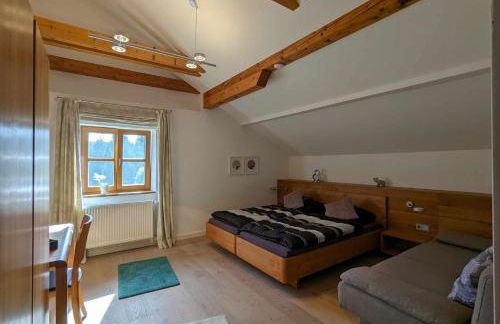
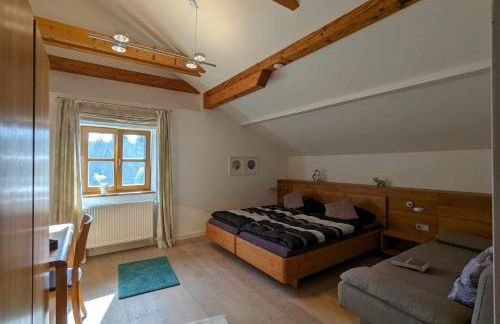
+ book [391,254,431,273]
